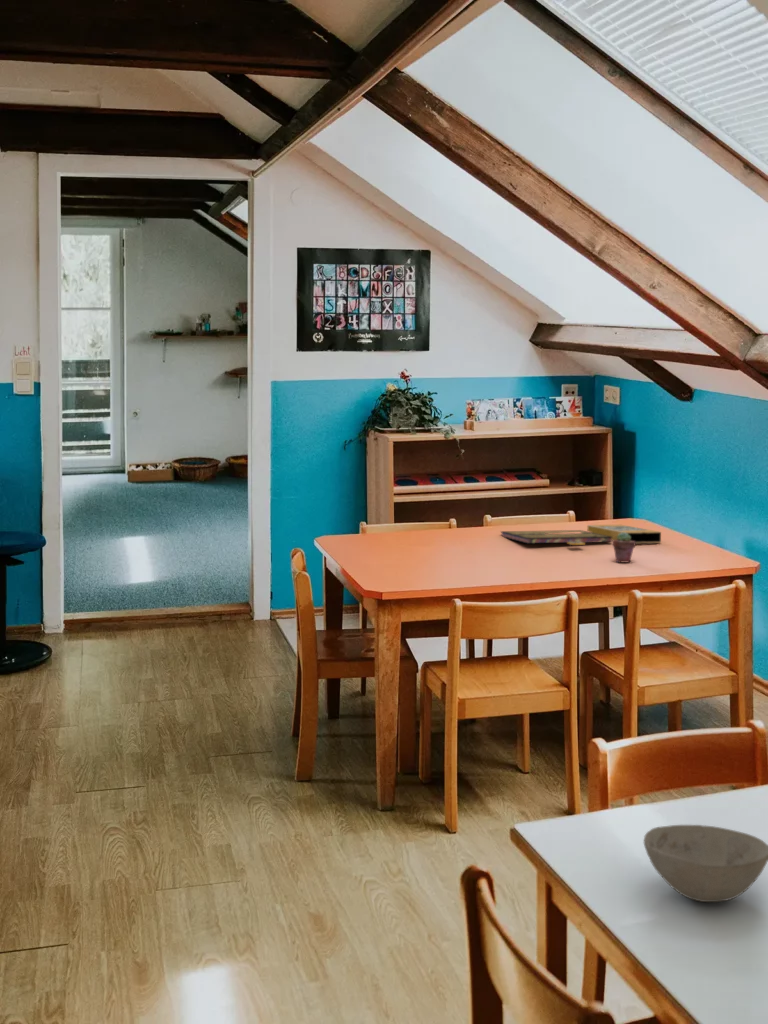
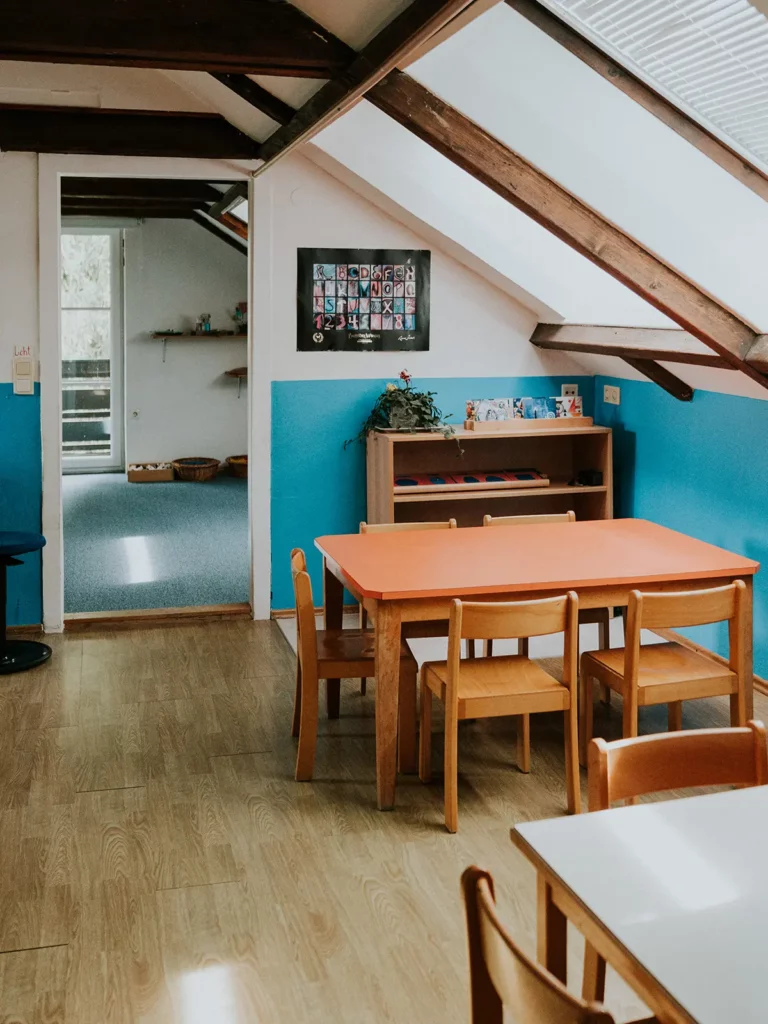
- board game [499,524,662,546]
- potted succulent [612,532,637,563]
- bowl [643,824,768,903]
